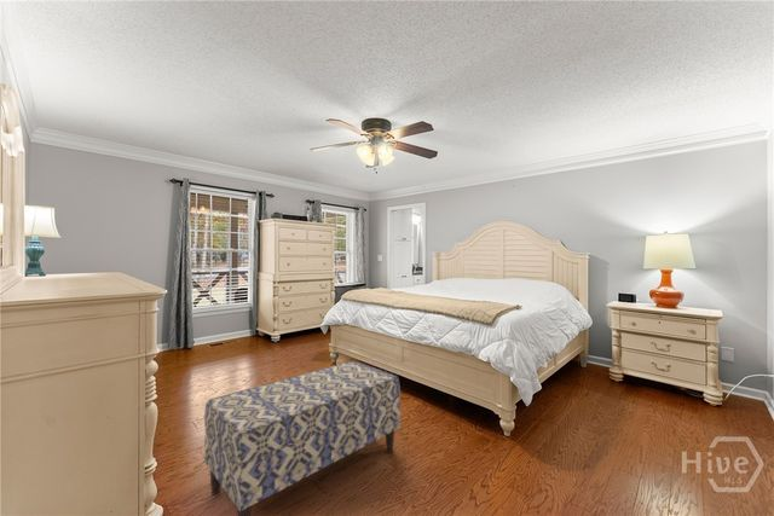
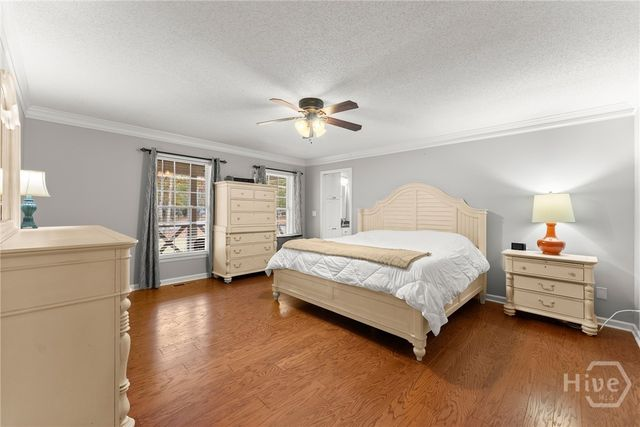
- bench [203,360,402,516]
